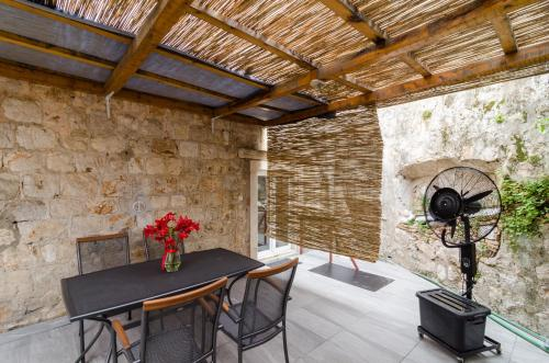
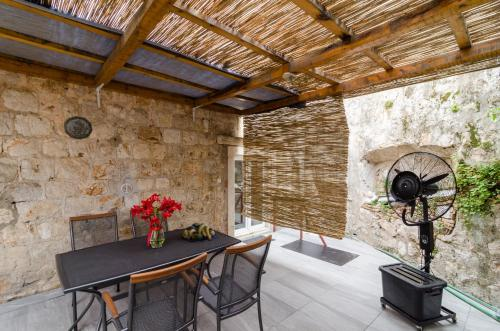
+ fruit bowl [182,222,218,243]
+ decorative plate [63,115,93,140]
